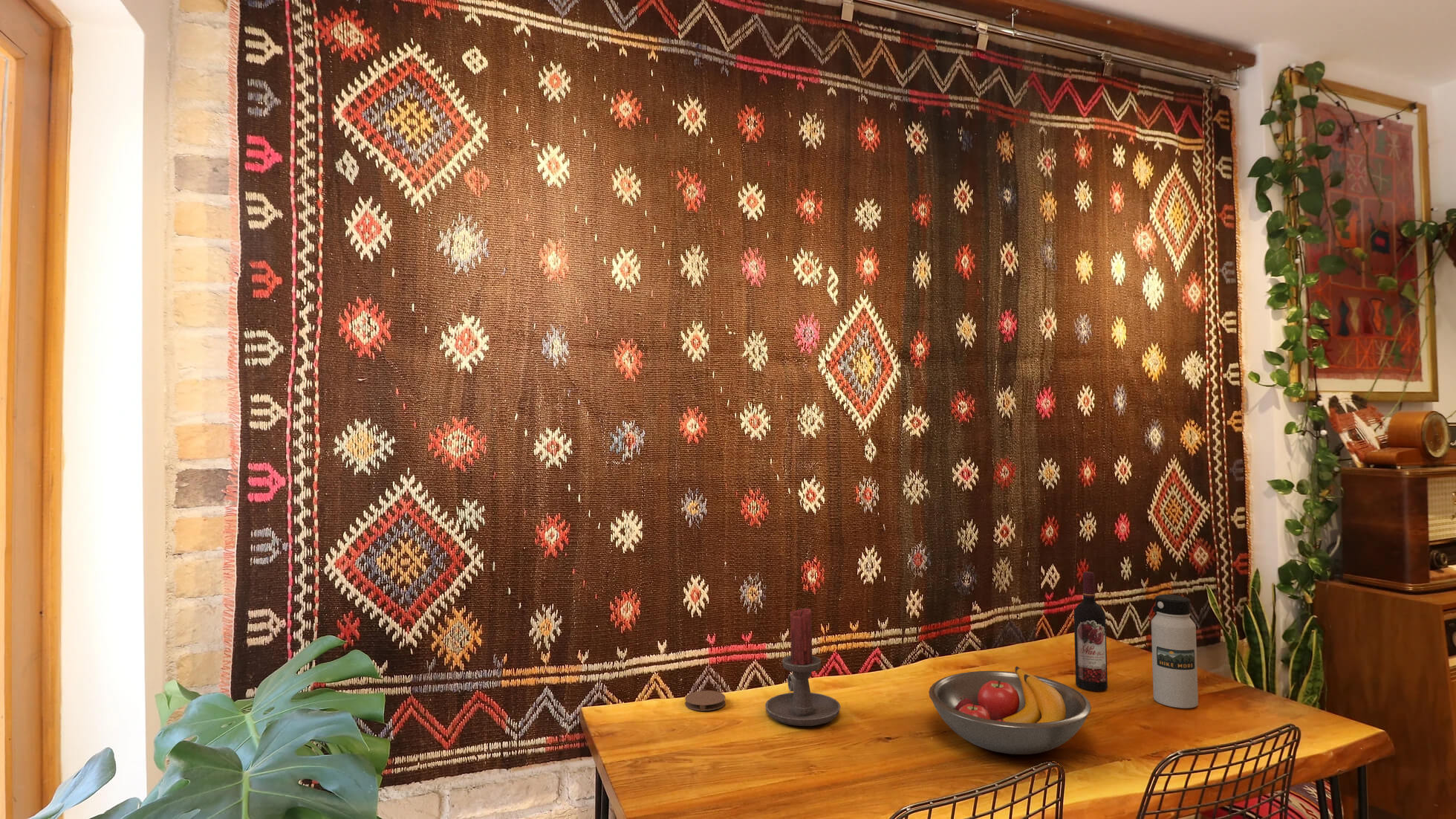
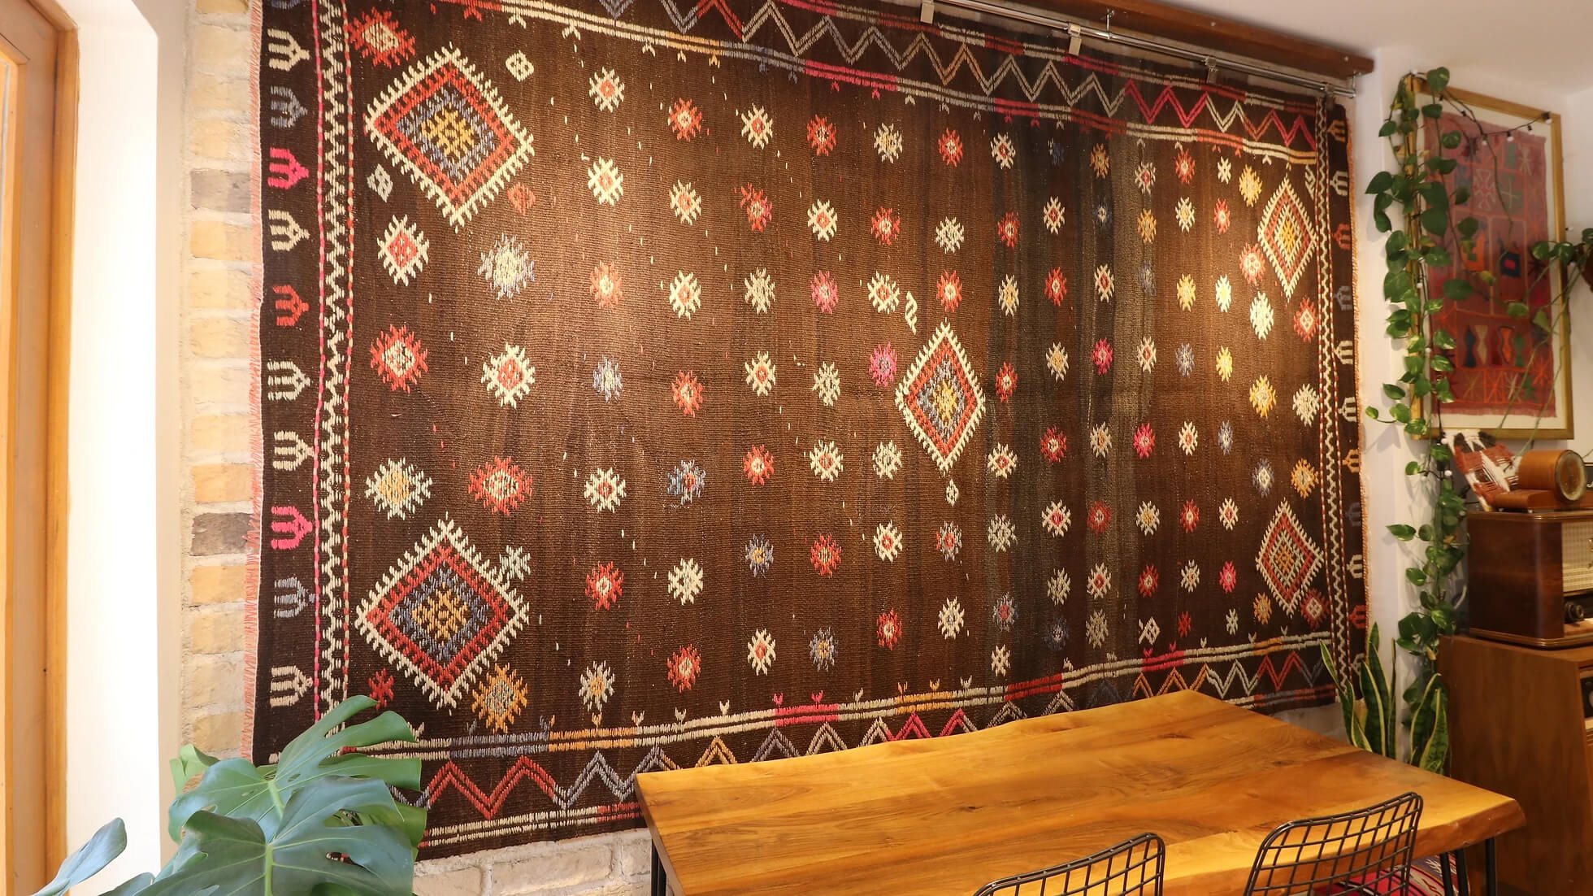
- wine bottle [1073,571,1108,692]
- candle holder [764,608,841,727]
- fruit bowl [928,666,1091,755]
- water bottle [1151,594,1199,709]
- coaster [684,690,727,711]
